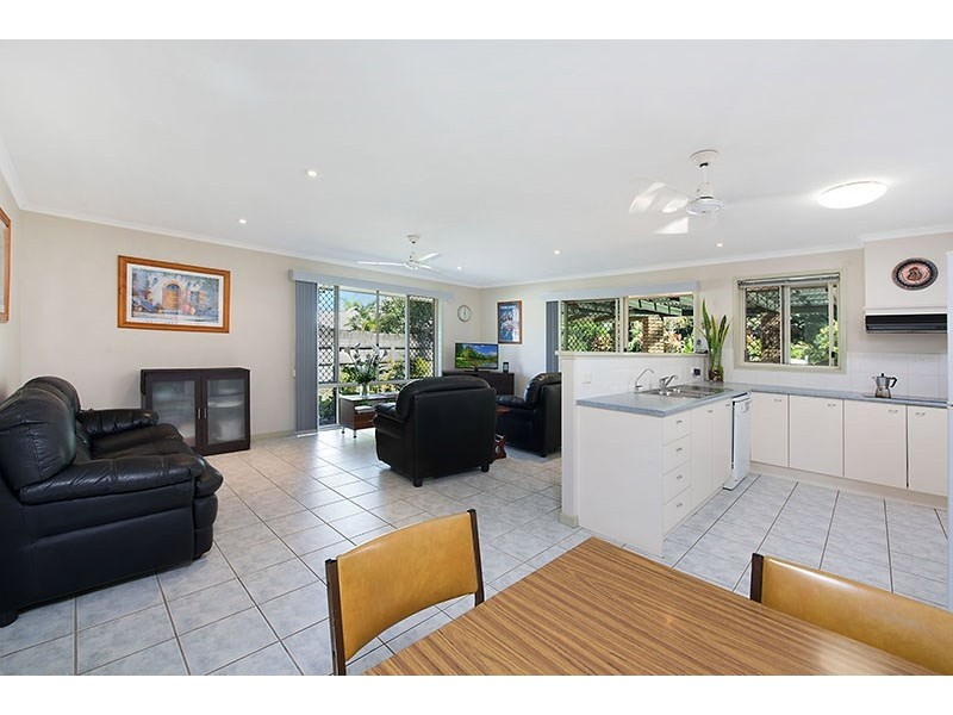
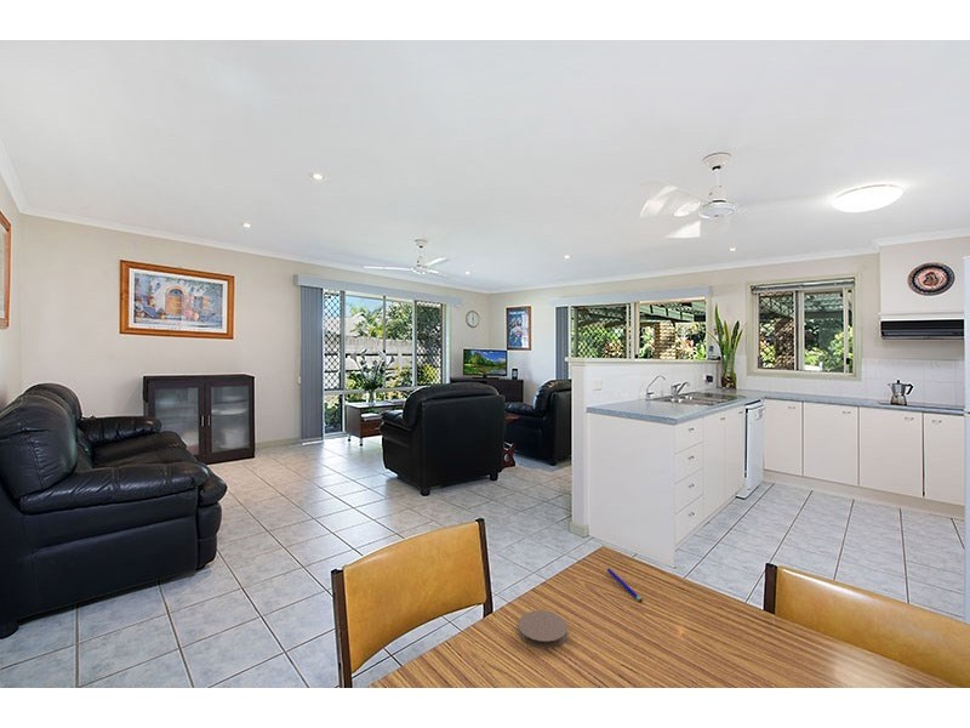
+ coaster [517,609,569,649]
+ pen [606,568,644,603]
